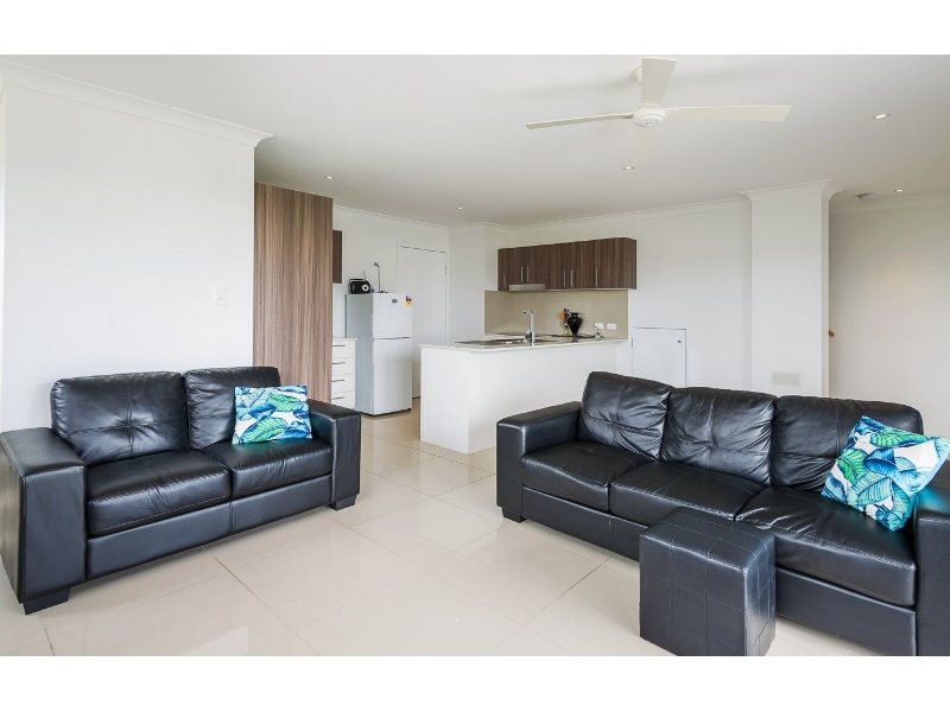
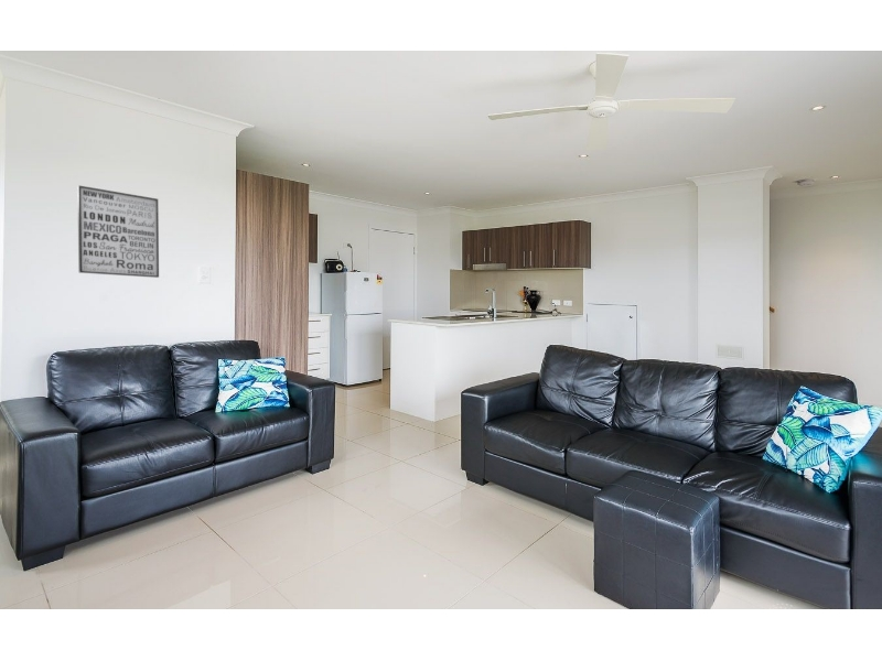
+ wall art [76,184,160,279]
